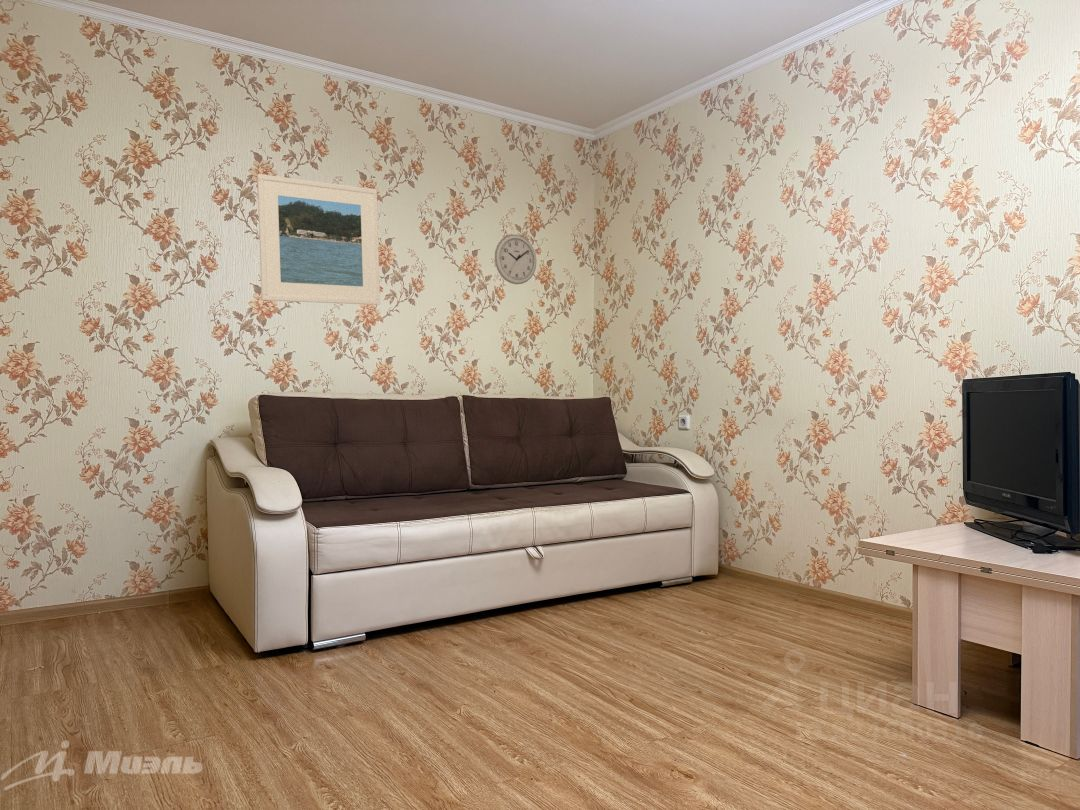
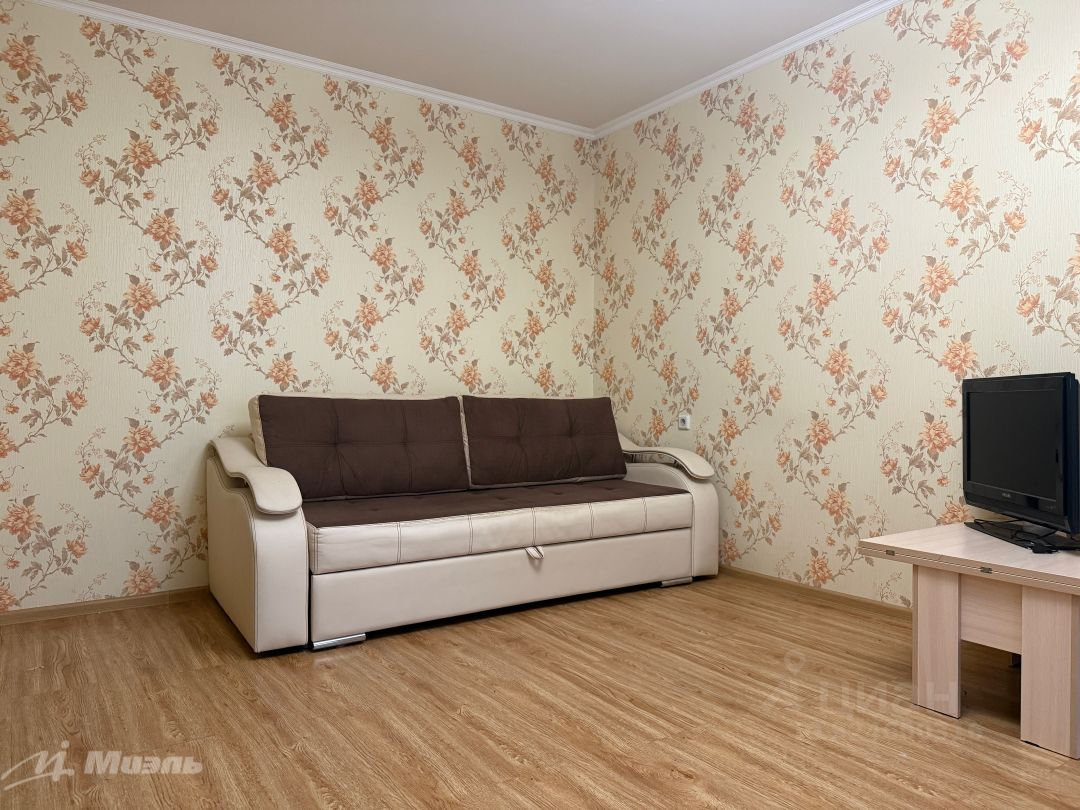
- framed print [256,173,381,306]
- wall clock [494,234,537,285]
